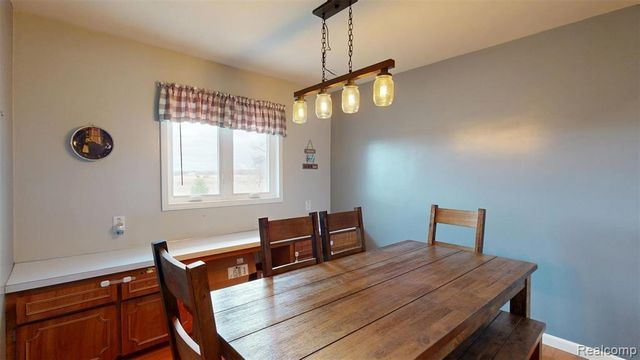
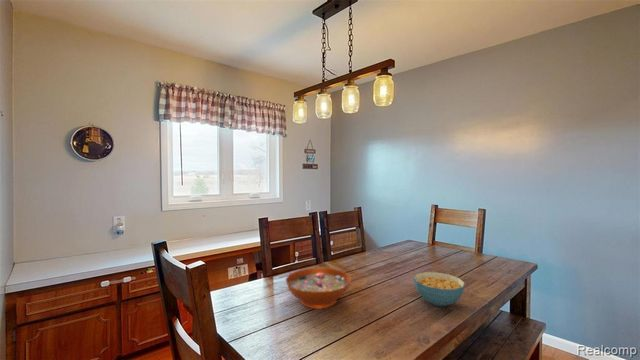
+ cereal bowl [412,271,466,307]
+ decorative bowl [285,267,352,310]
